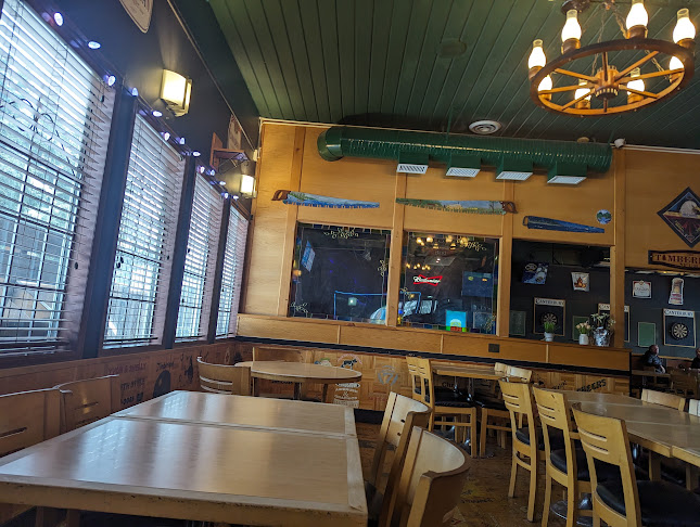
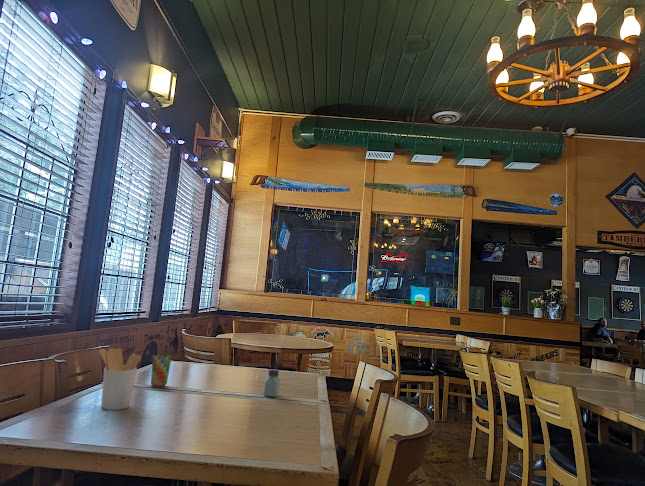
+ utensil holder [98,347,142,411]
+ cup [150,353,173,388]
+ saltshaker [263,368,281,398]
